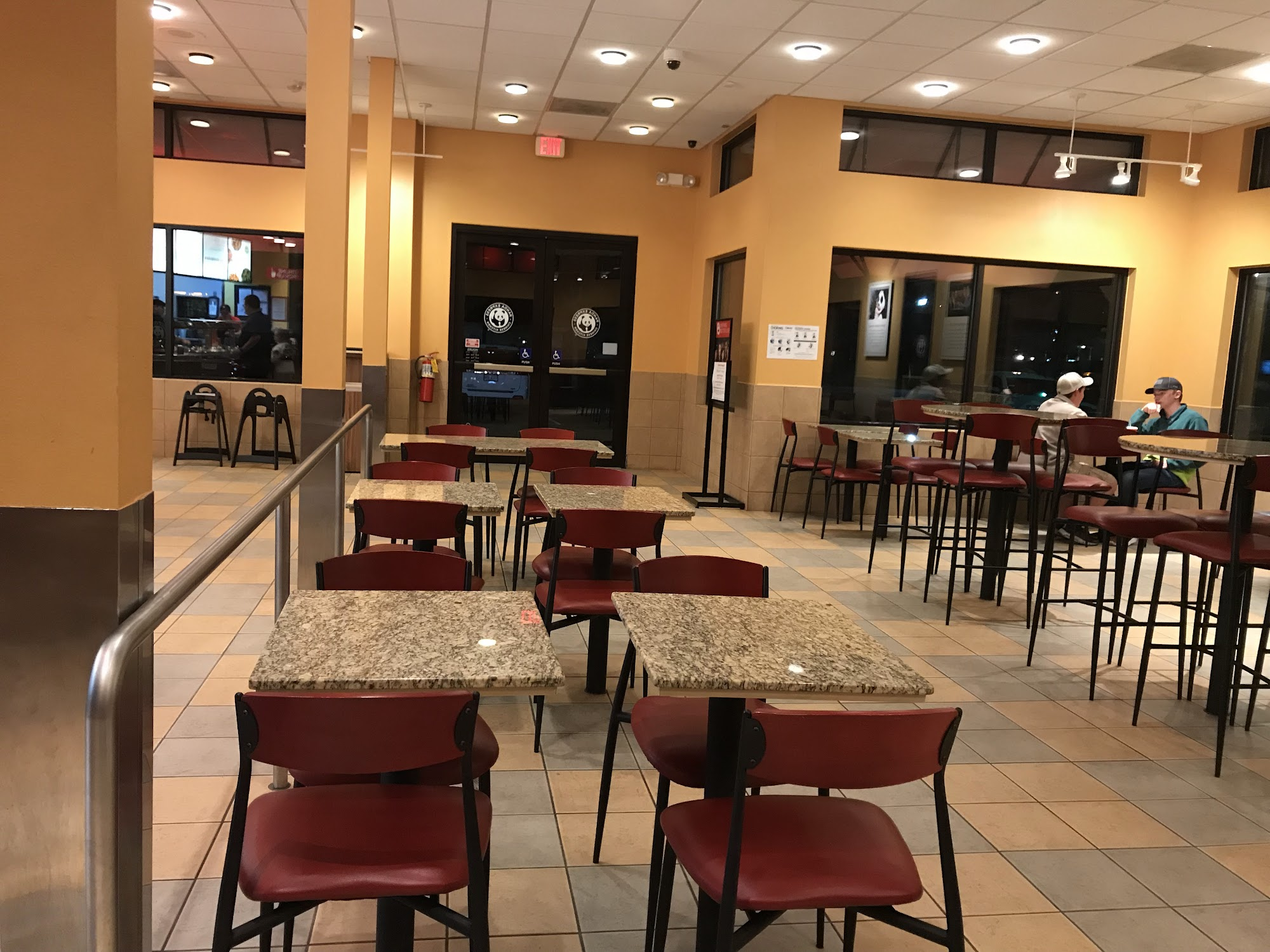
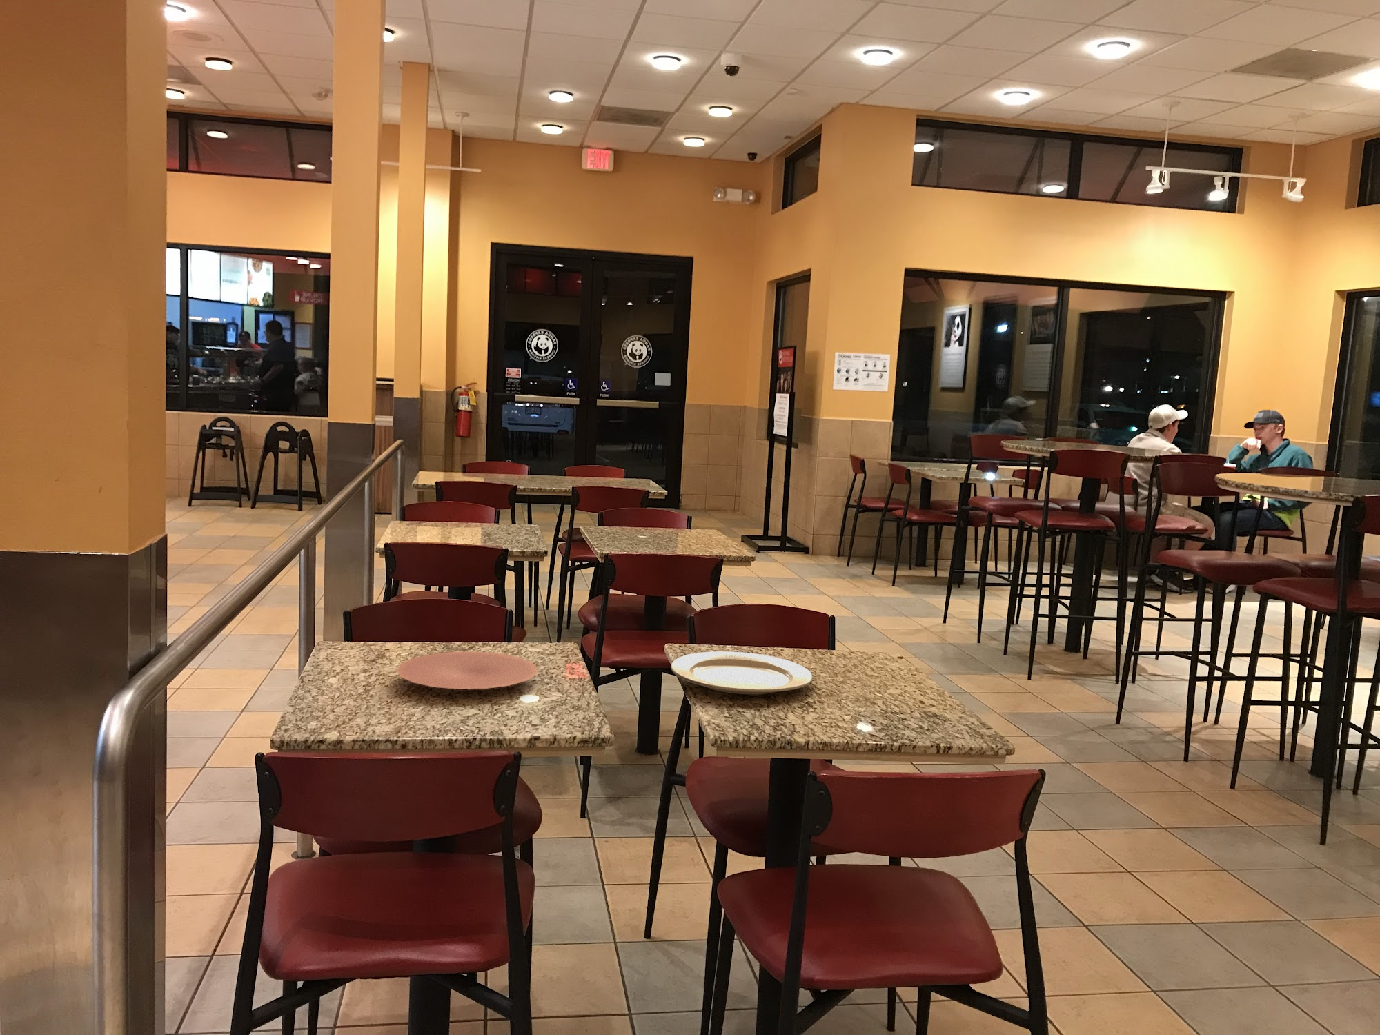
+ plate [396,650,539,690]
+ chinaware [670,650,814,695]
